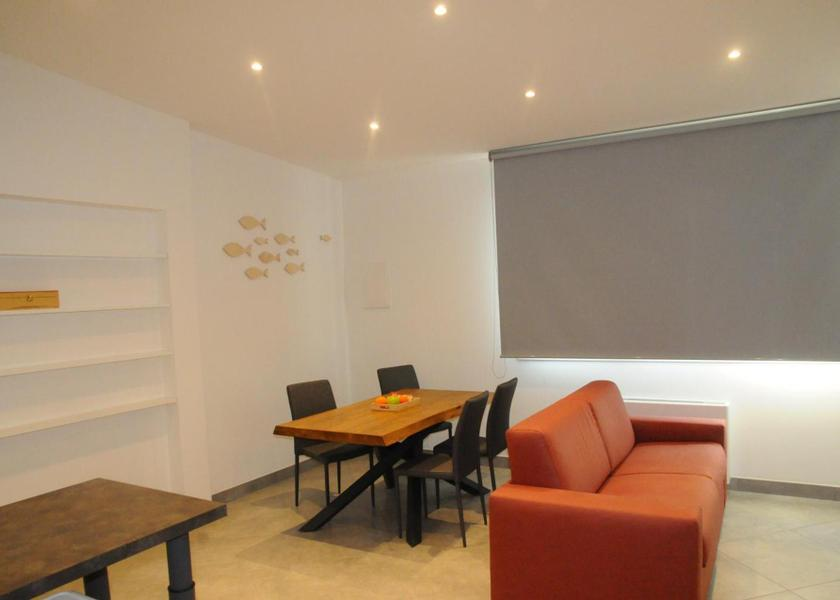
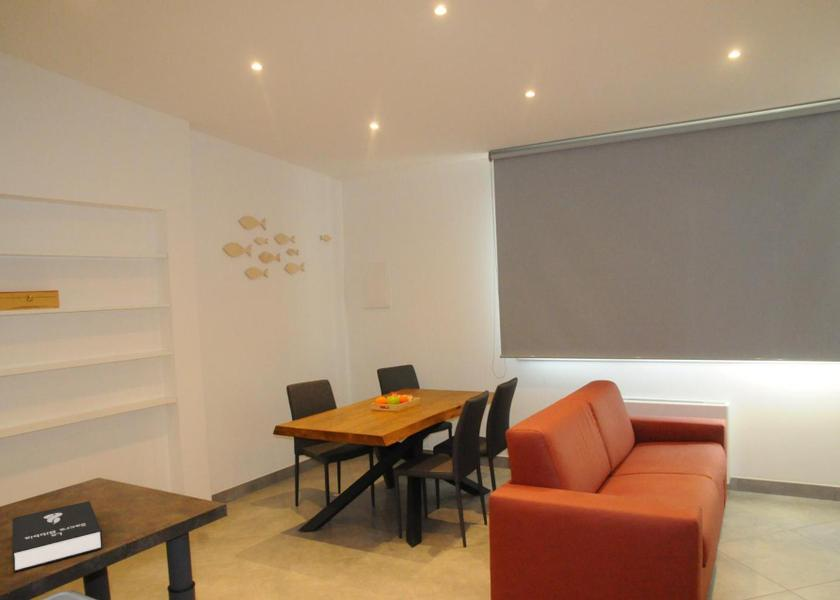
+ booklet [11,500,104,573]
